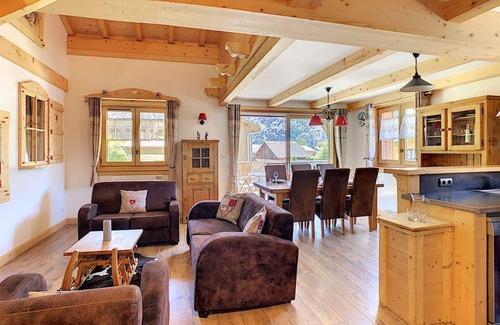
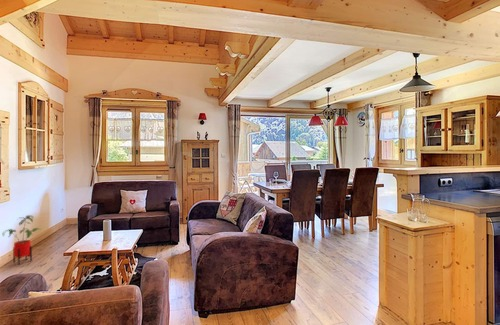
+ house plant [1,215,42,265]
